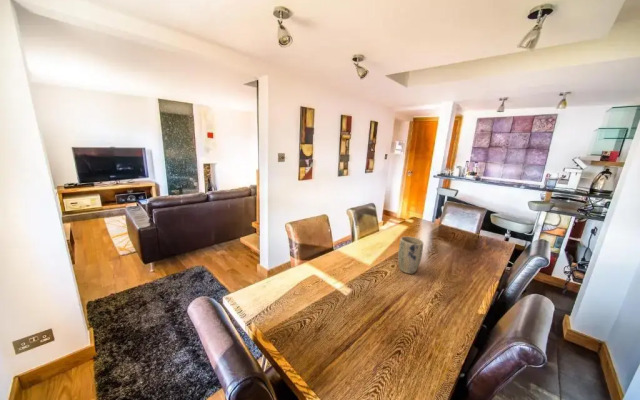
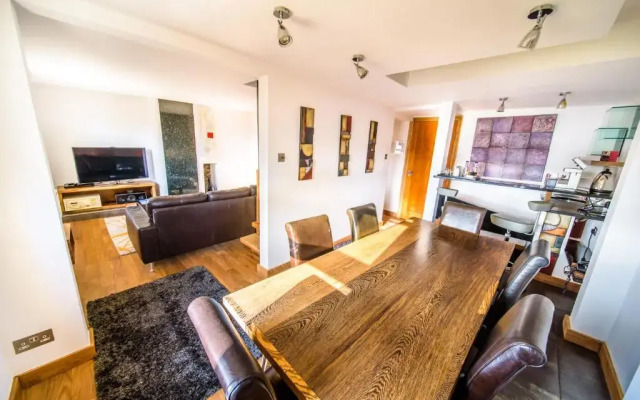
- plant pot [397,235,424,275]
